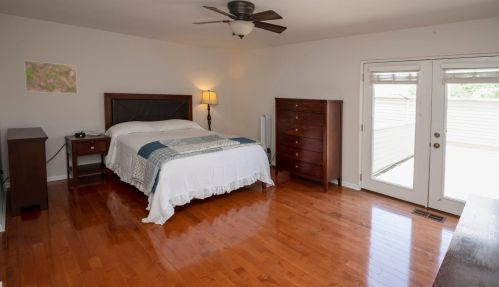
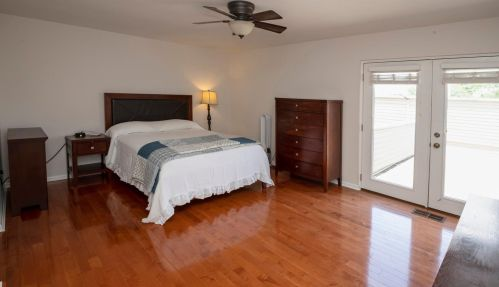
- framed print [23,60,78,95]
